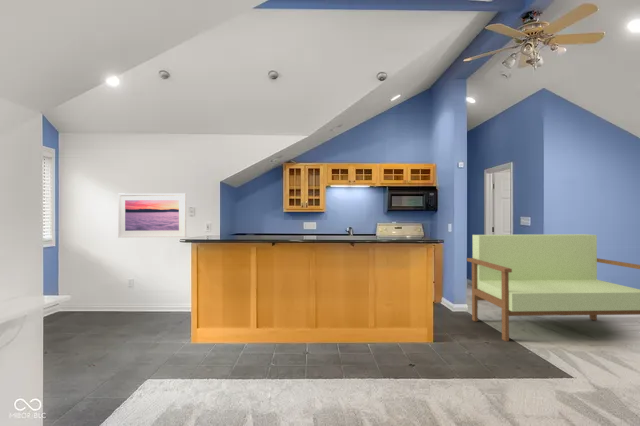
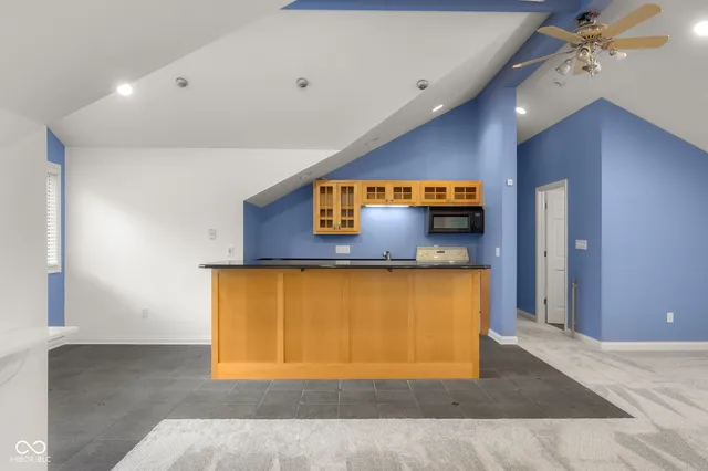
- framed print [117,192,187,238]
- bench [466,233,640,342]
